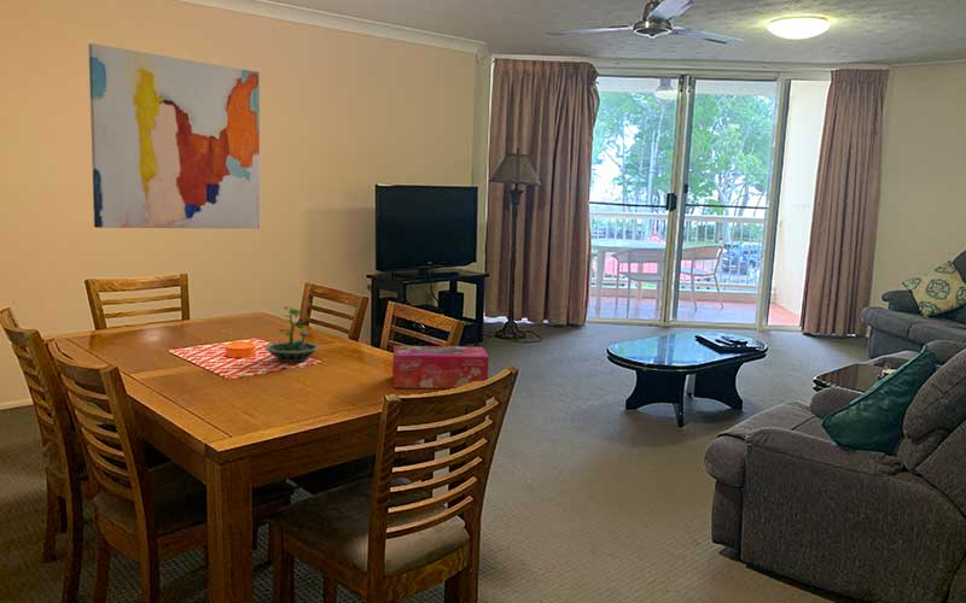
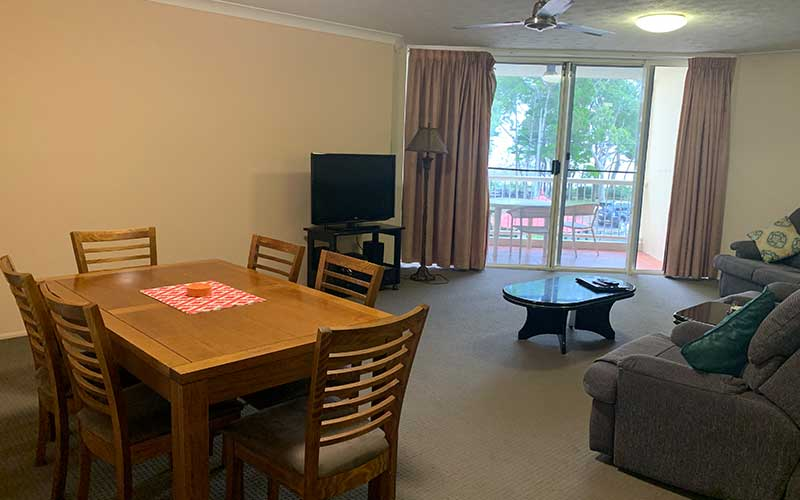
- wall art [87,42,261,229]
- terrarium [262,306,321,364]
- tissue box [391,345,490,390]
